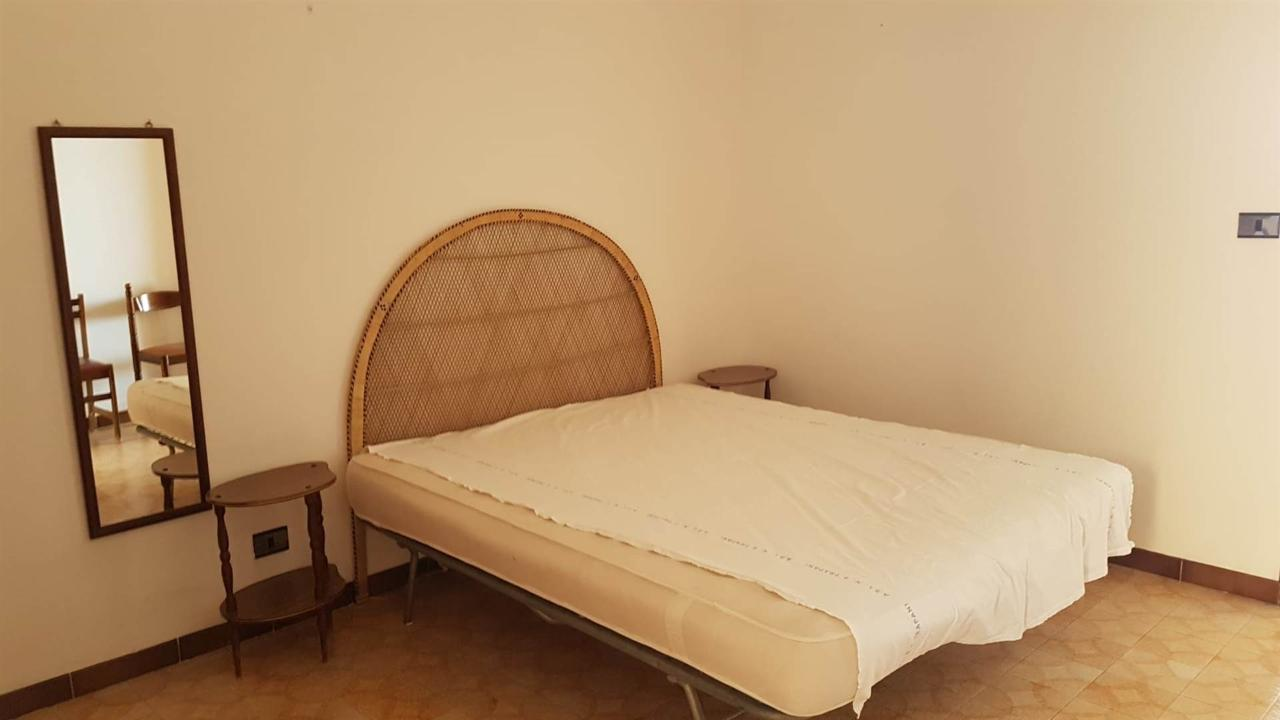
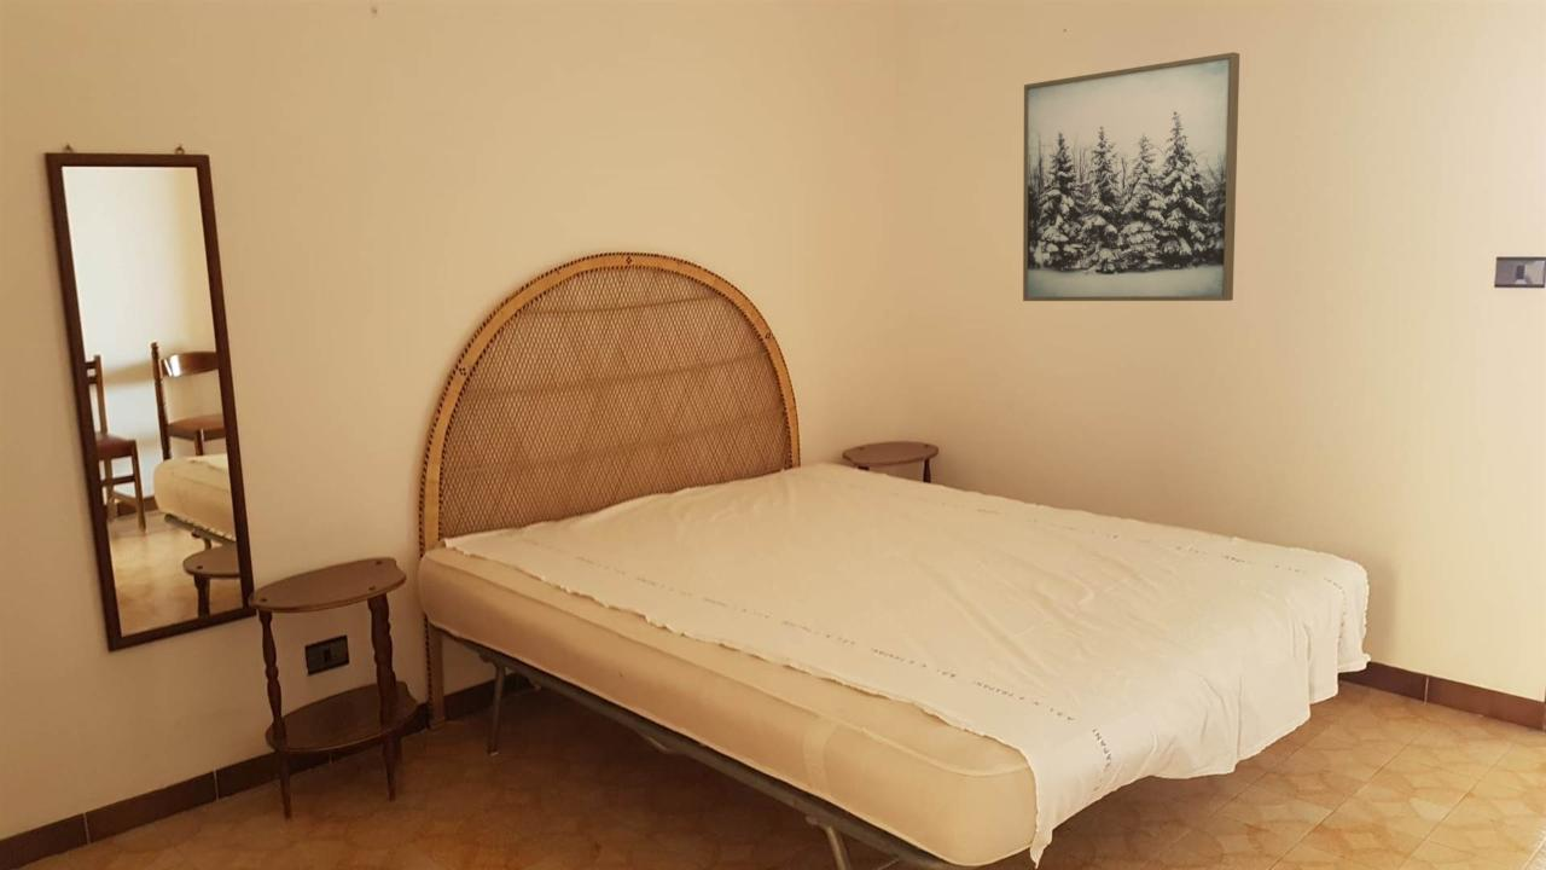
+ wall art [1022,51,1240,302]
